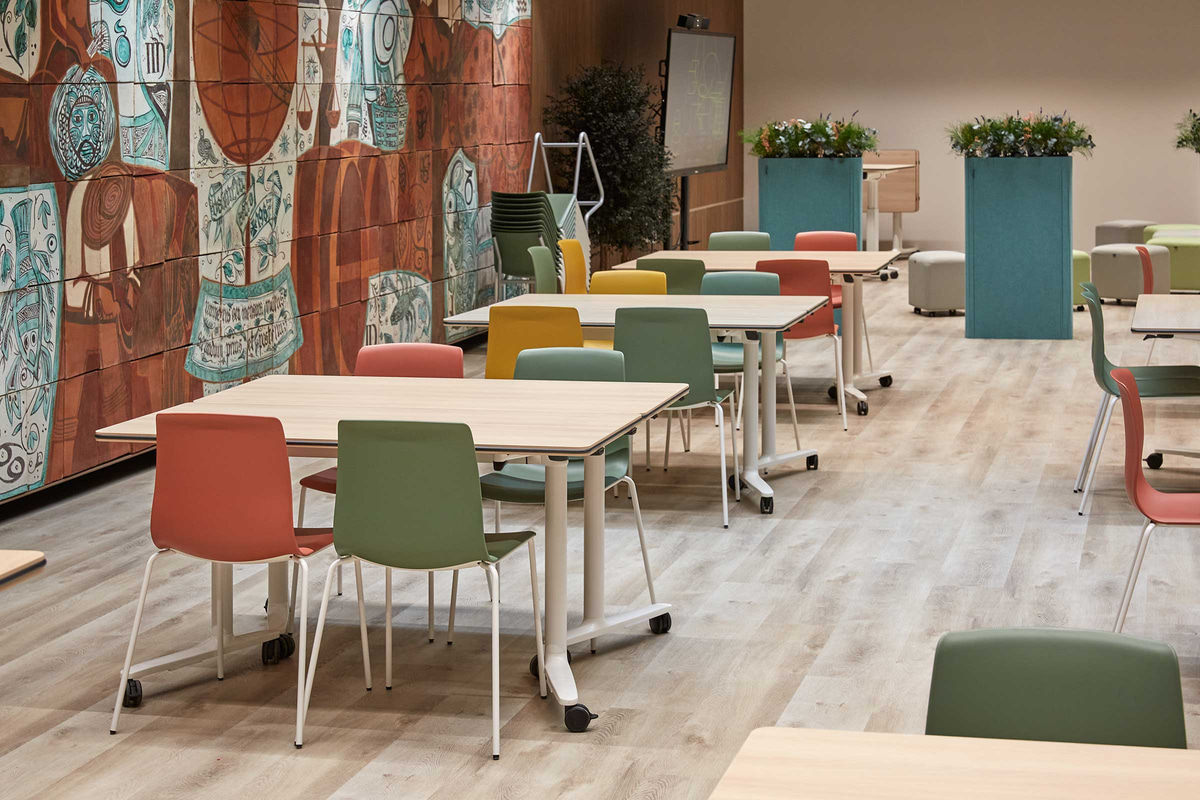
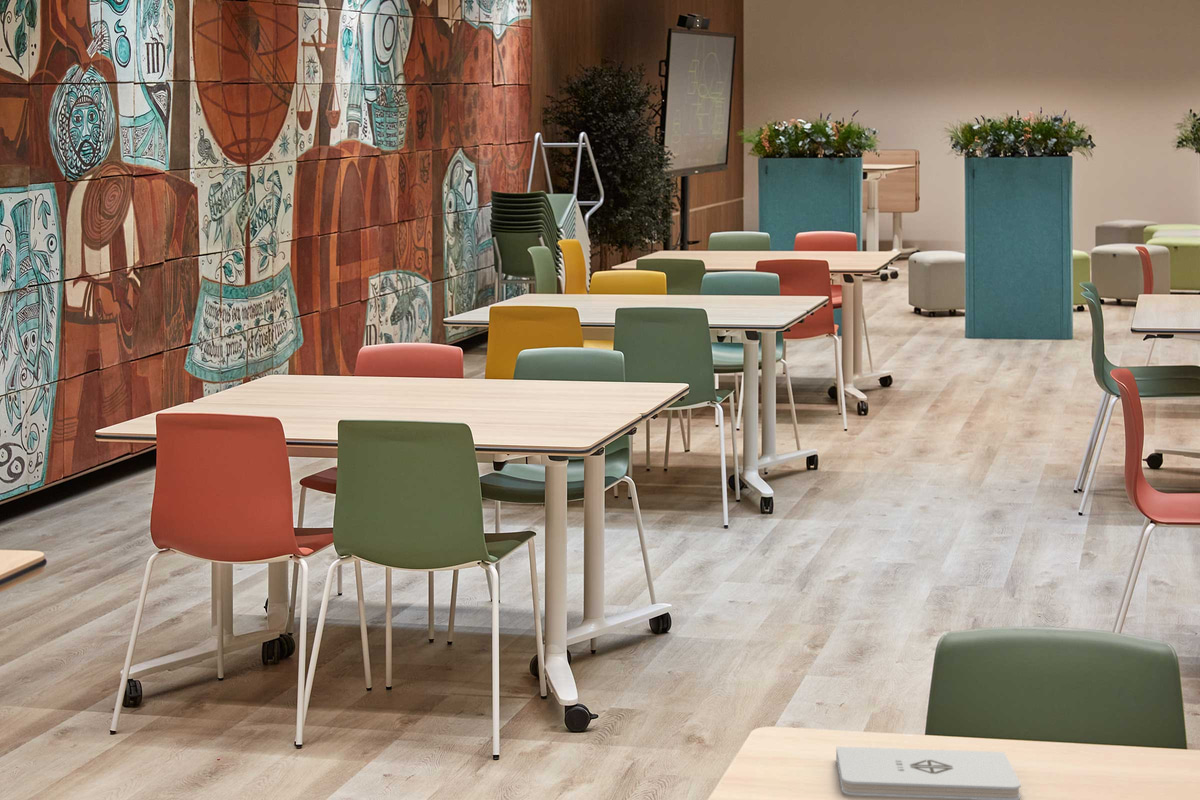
+ notepad [835,746,1022,800]
